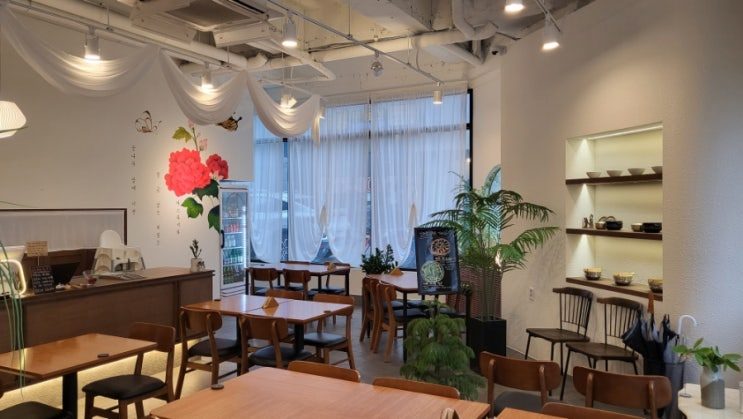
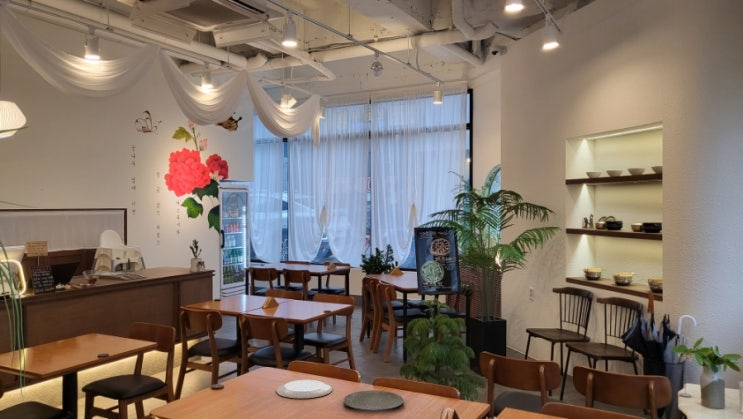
+ plate [275,379,333,399]
+ plate [343,390,404,412]
